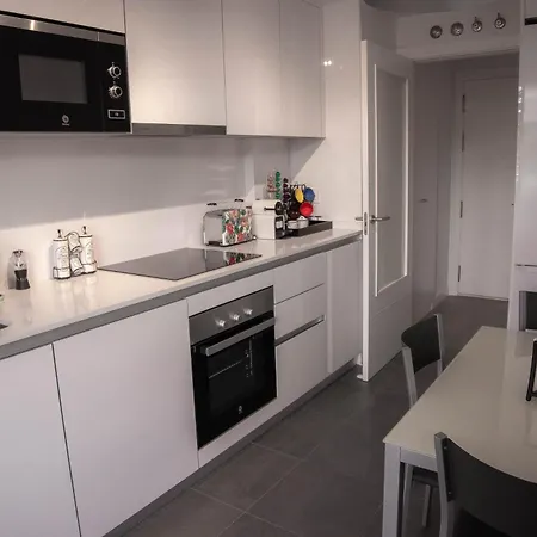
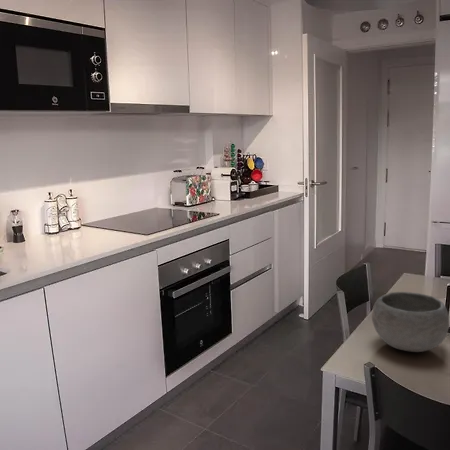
+ bowl [371,291,450,353]
